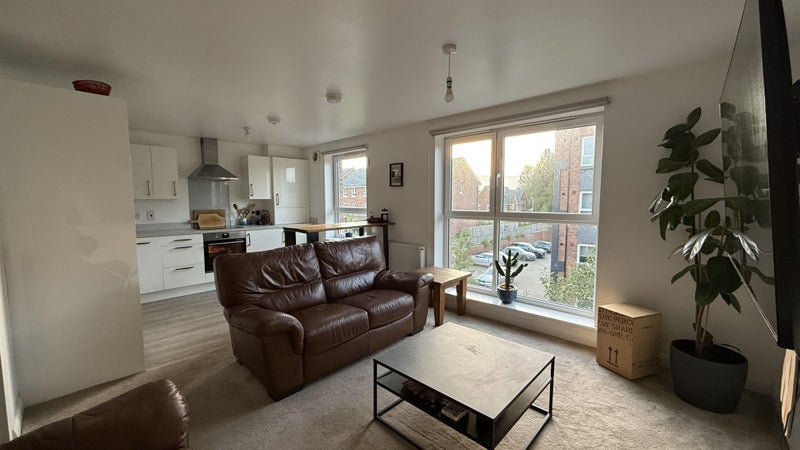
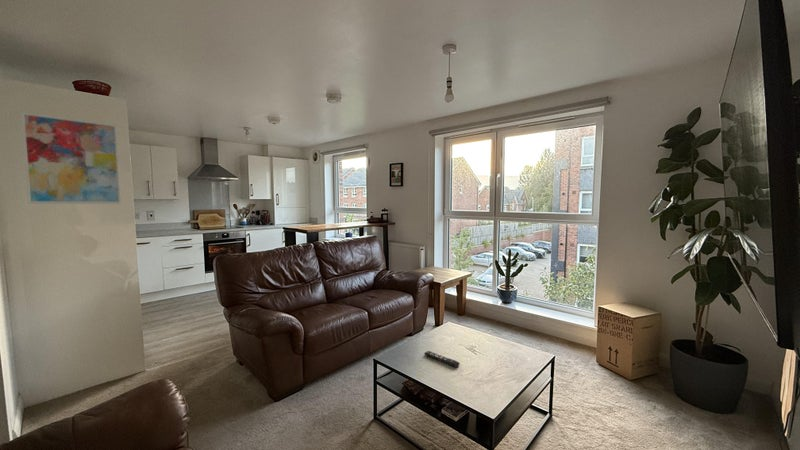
+ wall art [20,111,122,205]
+ remote control [423,350,461,368]
